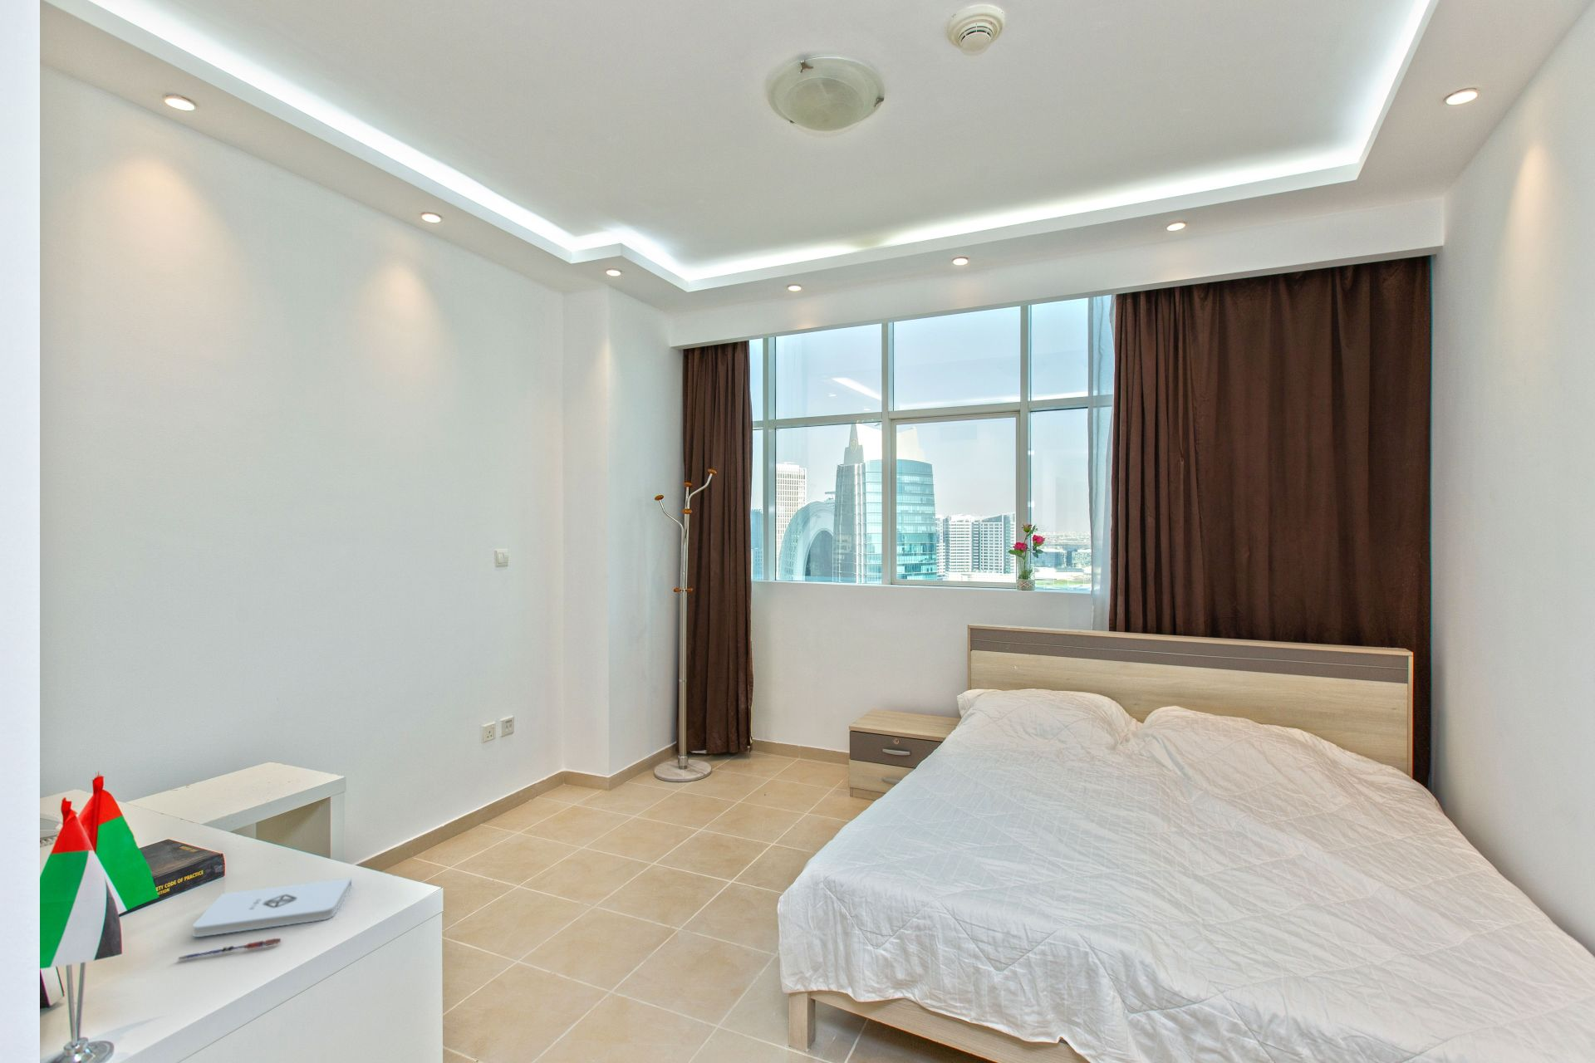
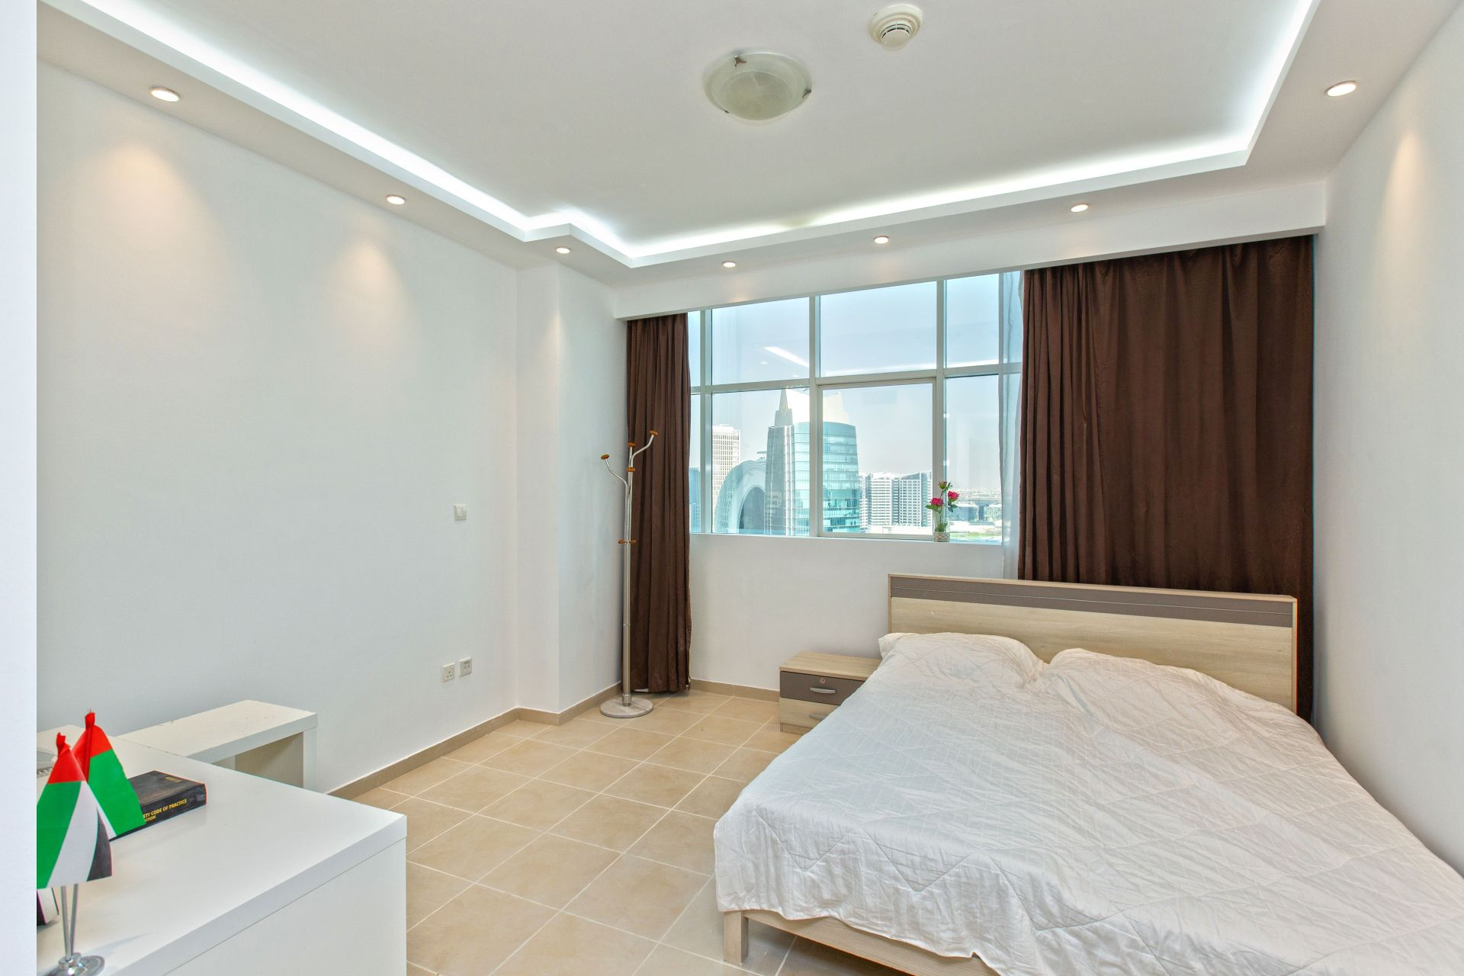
- notepad [192,877,352,937]
- pen [177,937,281,962]
